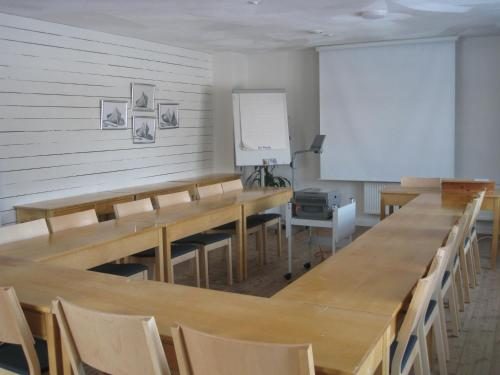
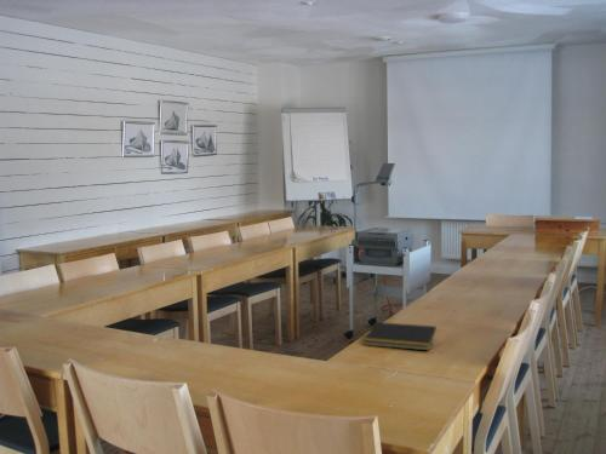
+ notepad [362,321,438,351]
